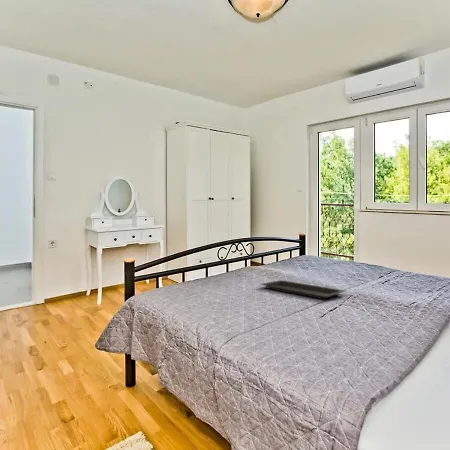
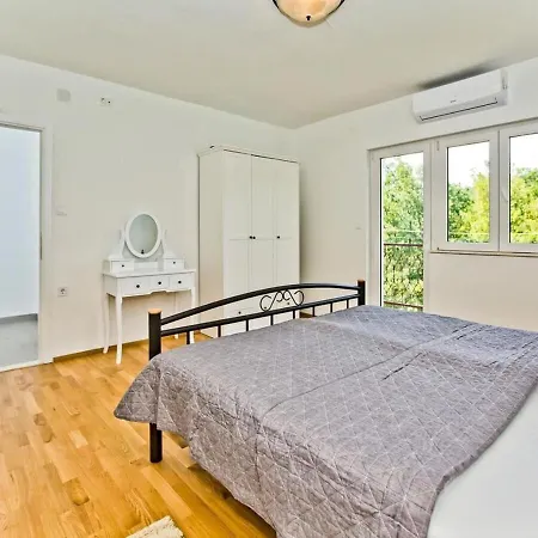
- serving tray [259,279,346,300]
